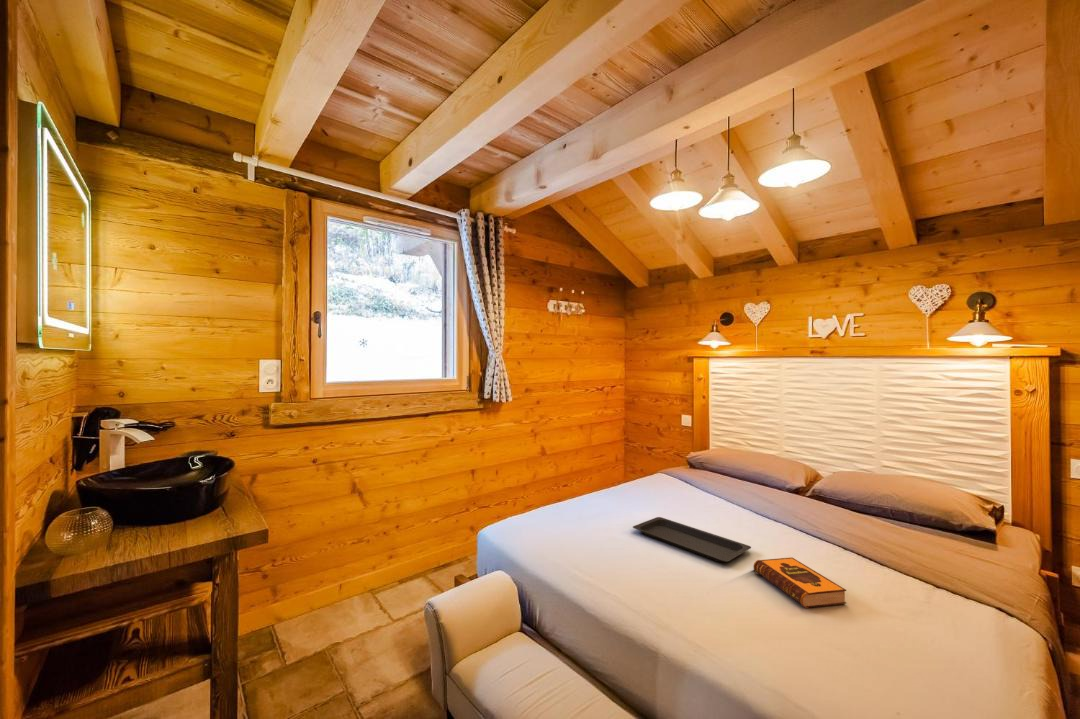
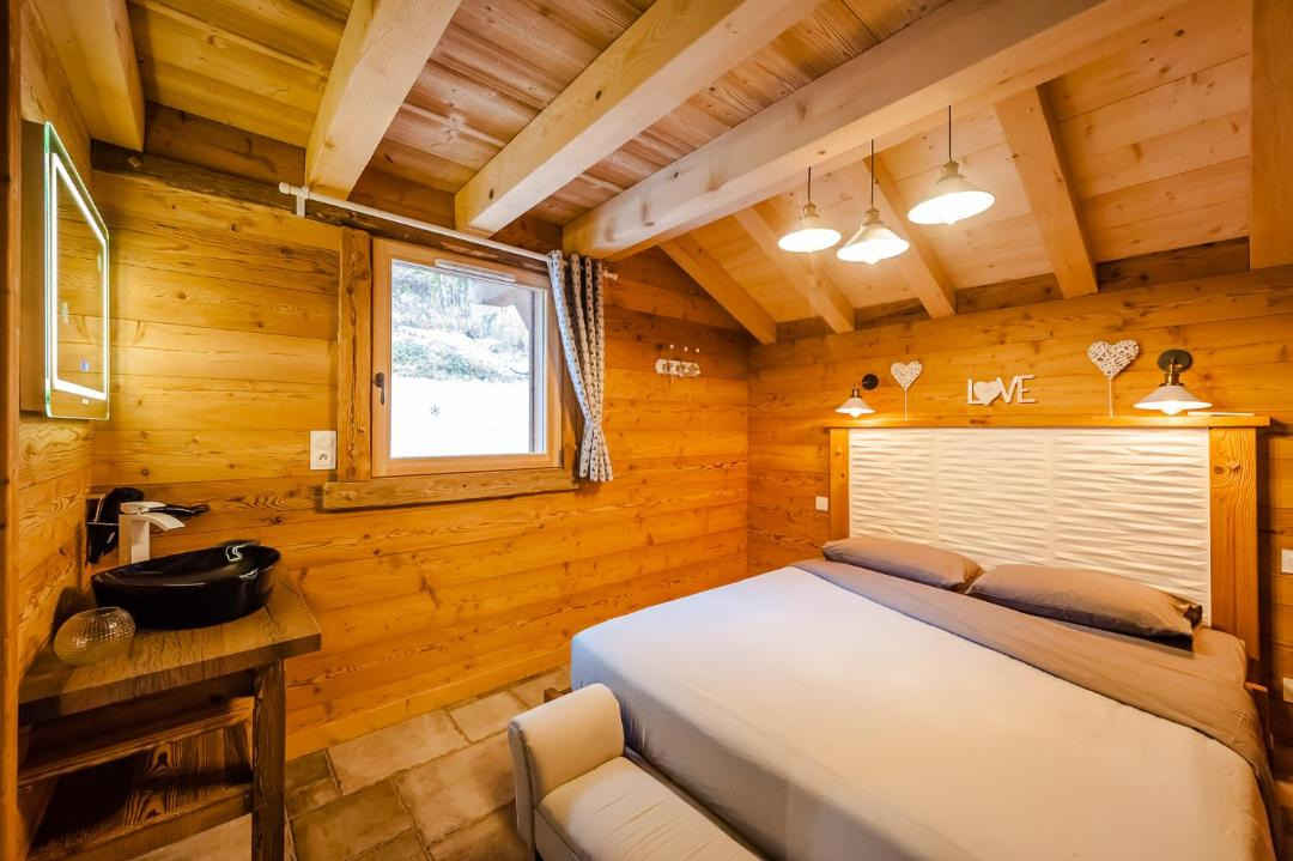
- serving tray [632,516,752,563]
- hardback book [753,557,847,609]
